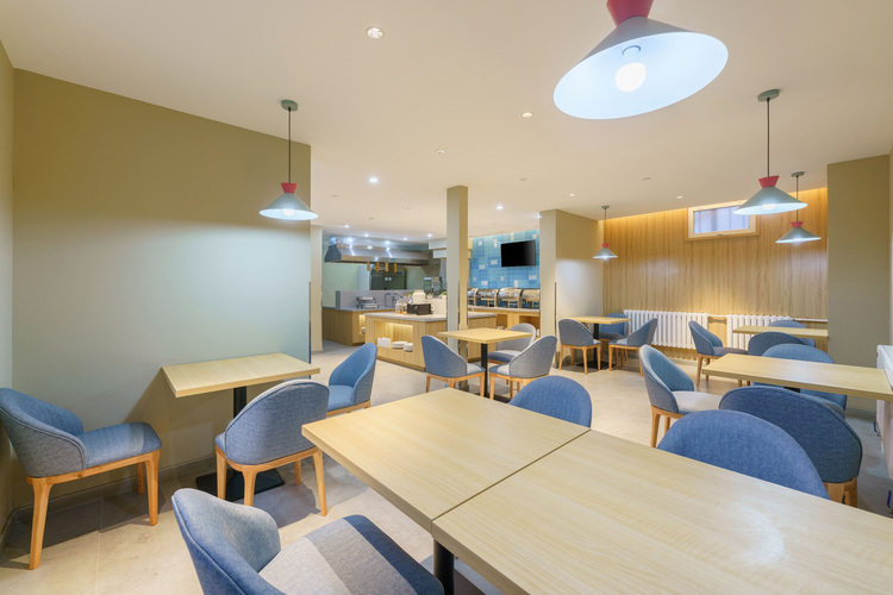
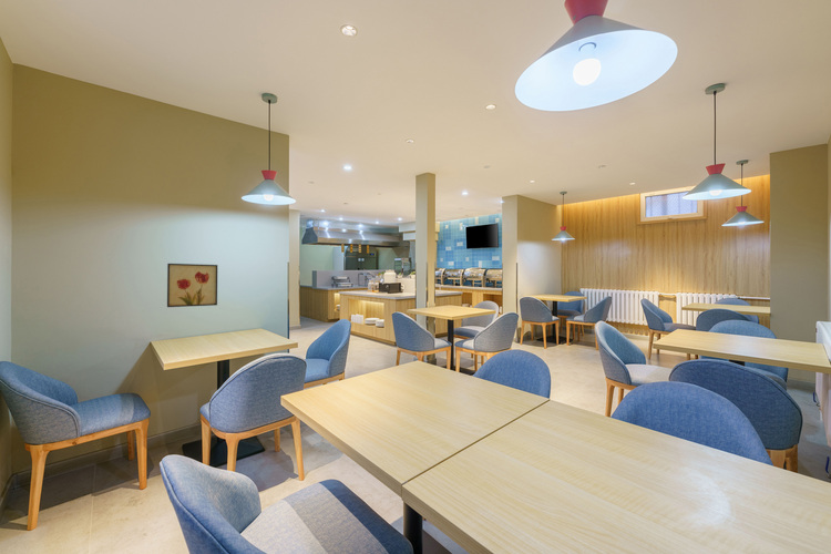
+ wall art [166,263,218,308]
